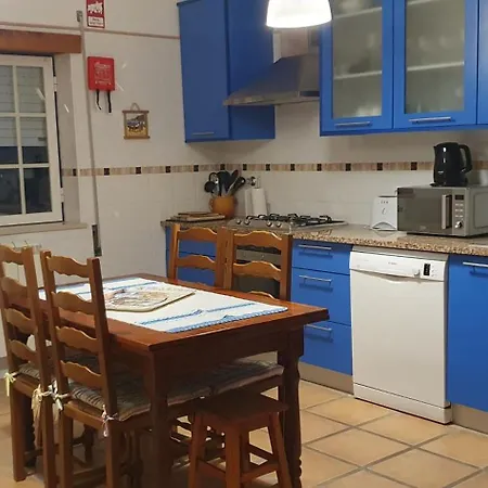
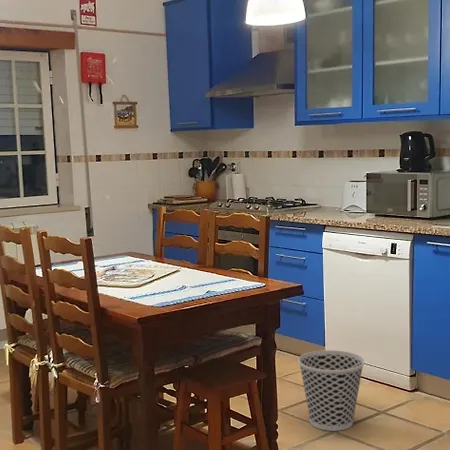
+ wastebasket [297,349,366,432]
